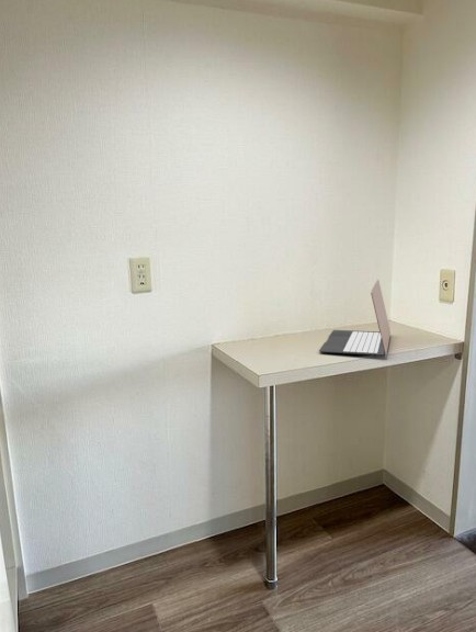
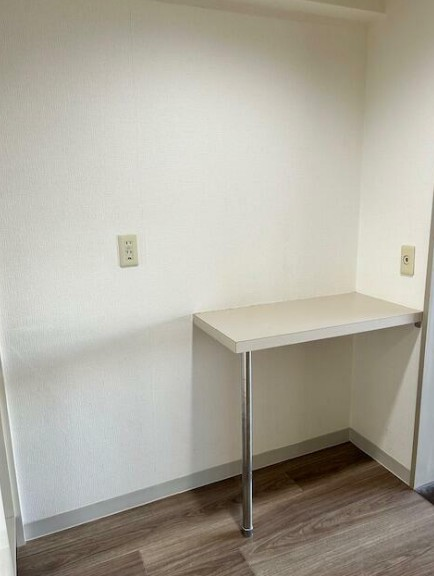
- laptop [318,279,392,358]
